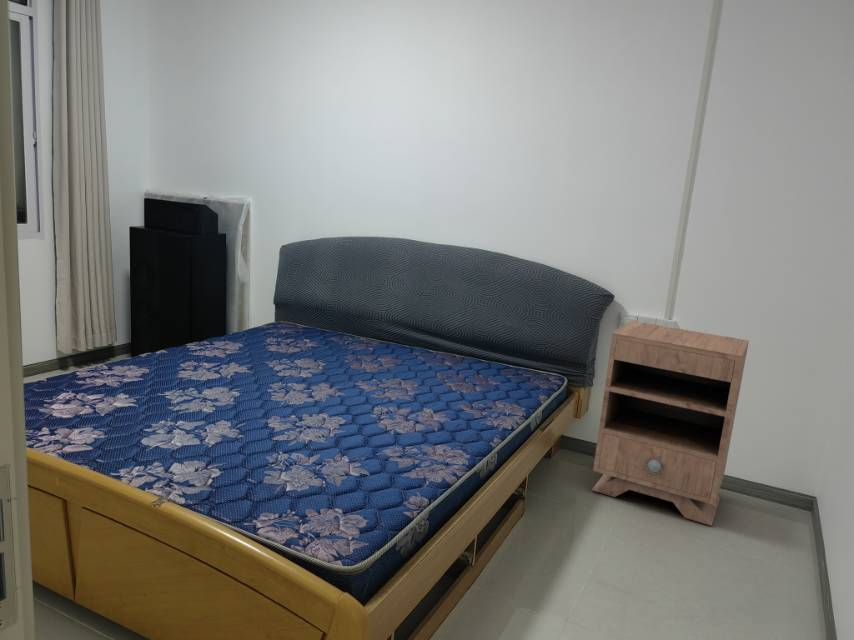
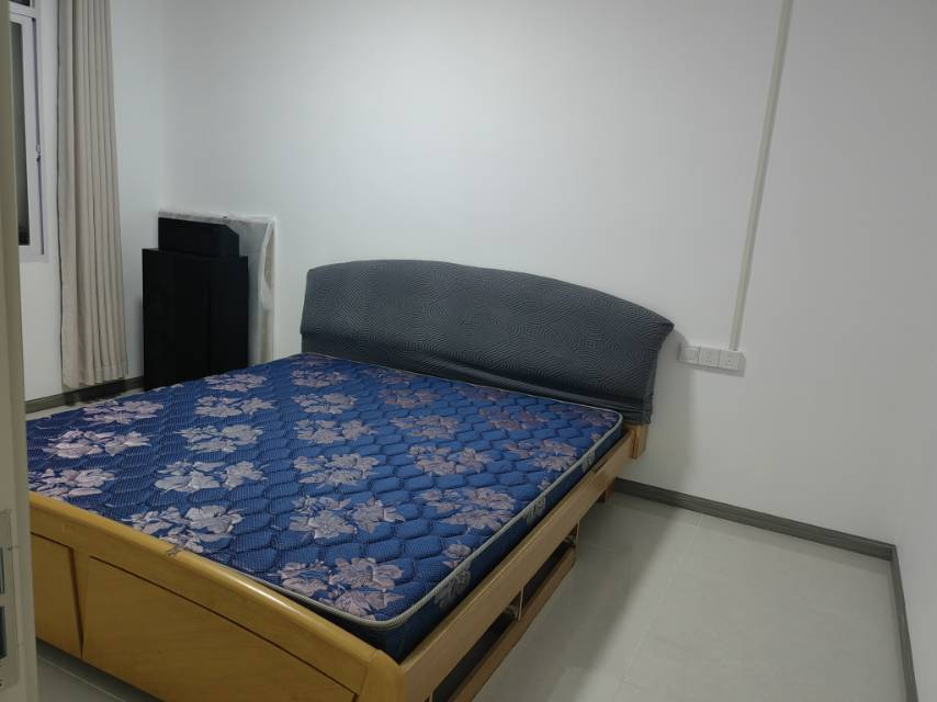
- nightstand [591,320,750,526]
